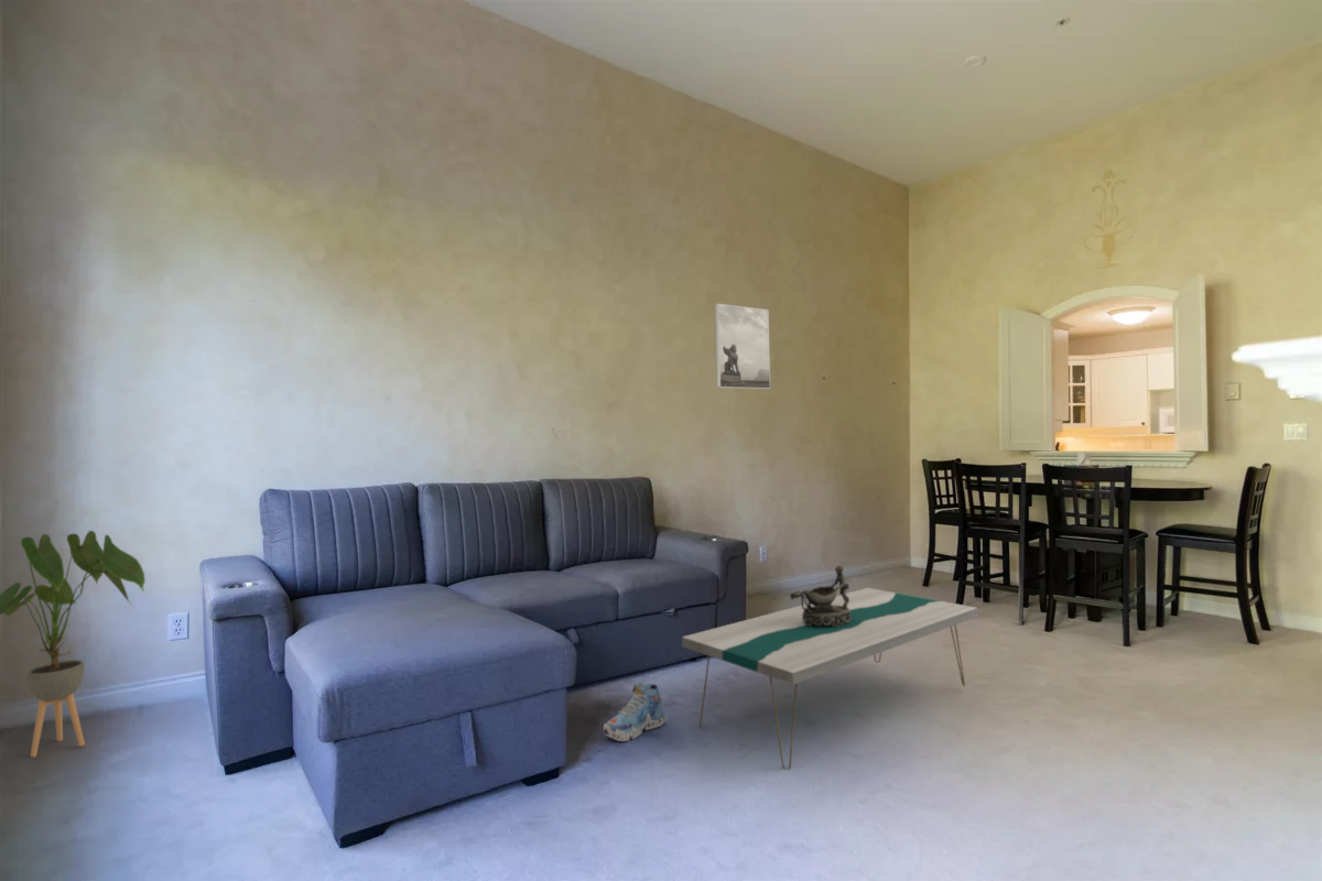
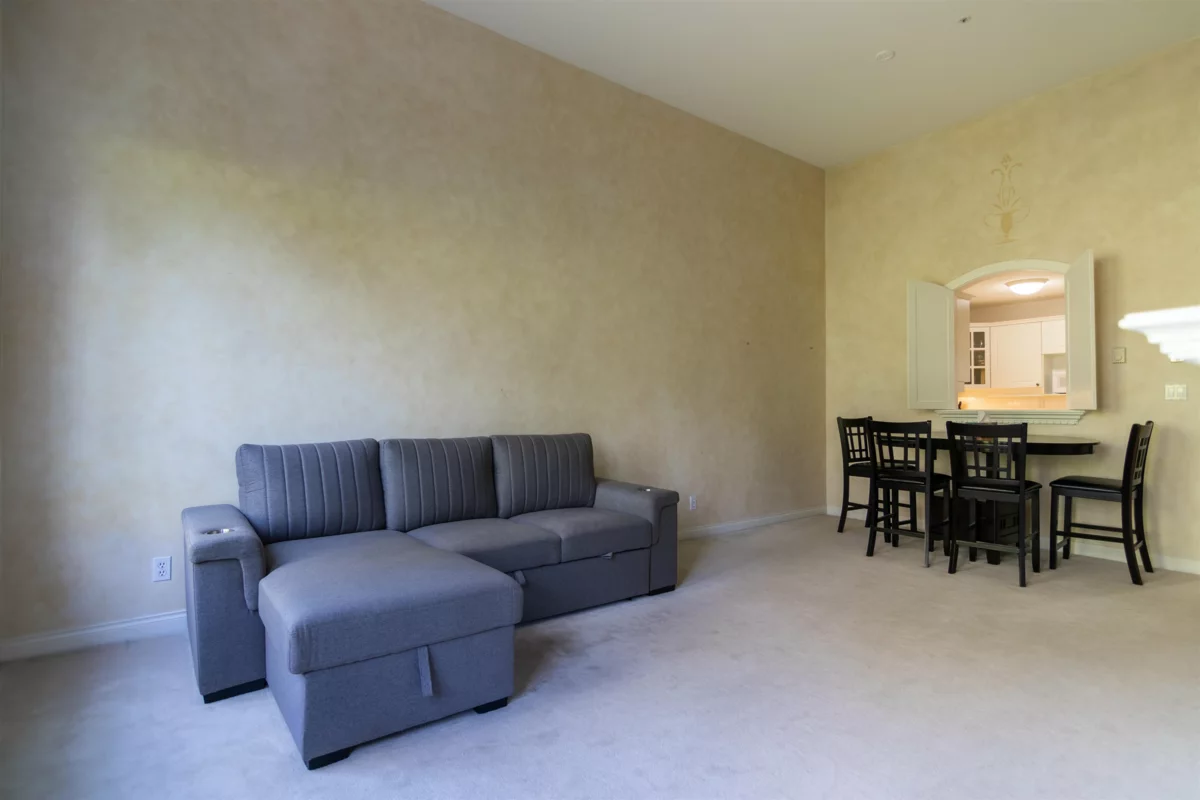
- house plant [0,530,147,758]
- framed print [714,303,771,390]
- decorative bowl [789,564,850,627]
- shoe [603,679,665,742]
- coffee table [681,587,979,771]
